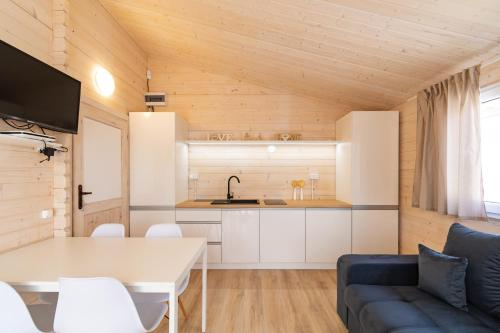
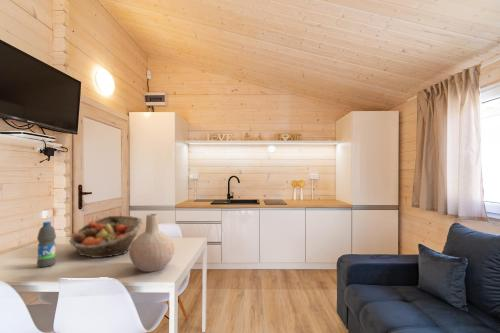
+ water bottle [36,221,57,268]
+ fruit basket [68,215,144,259]
+ vase [128,213,176,273]
